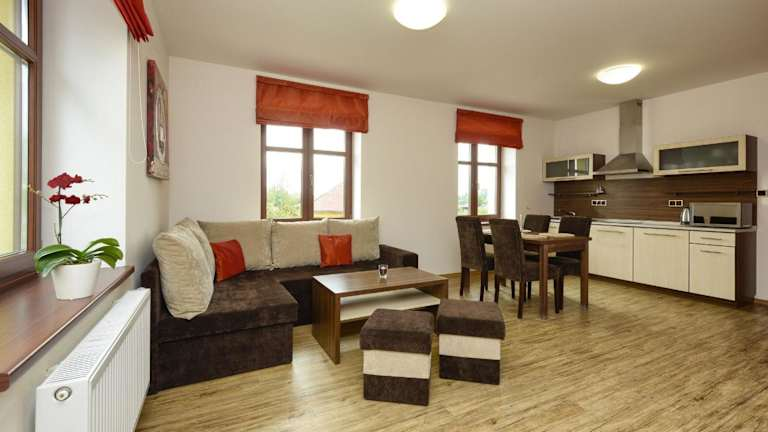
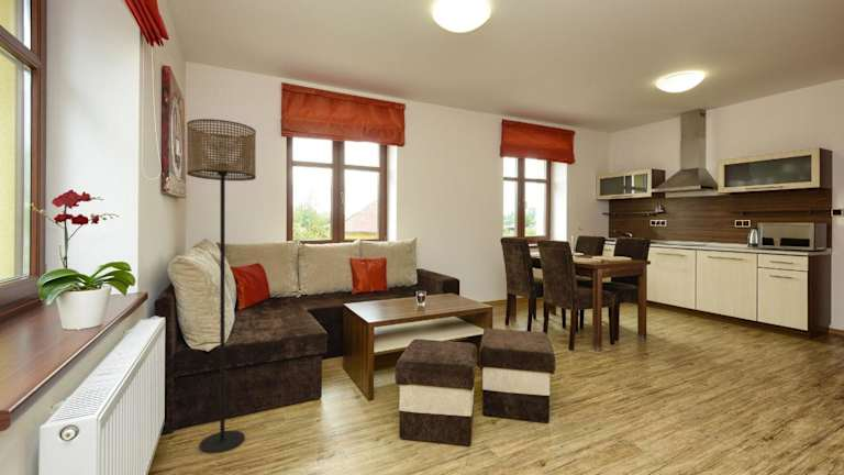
+ floor lamp [186,118,257,454]
